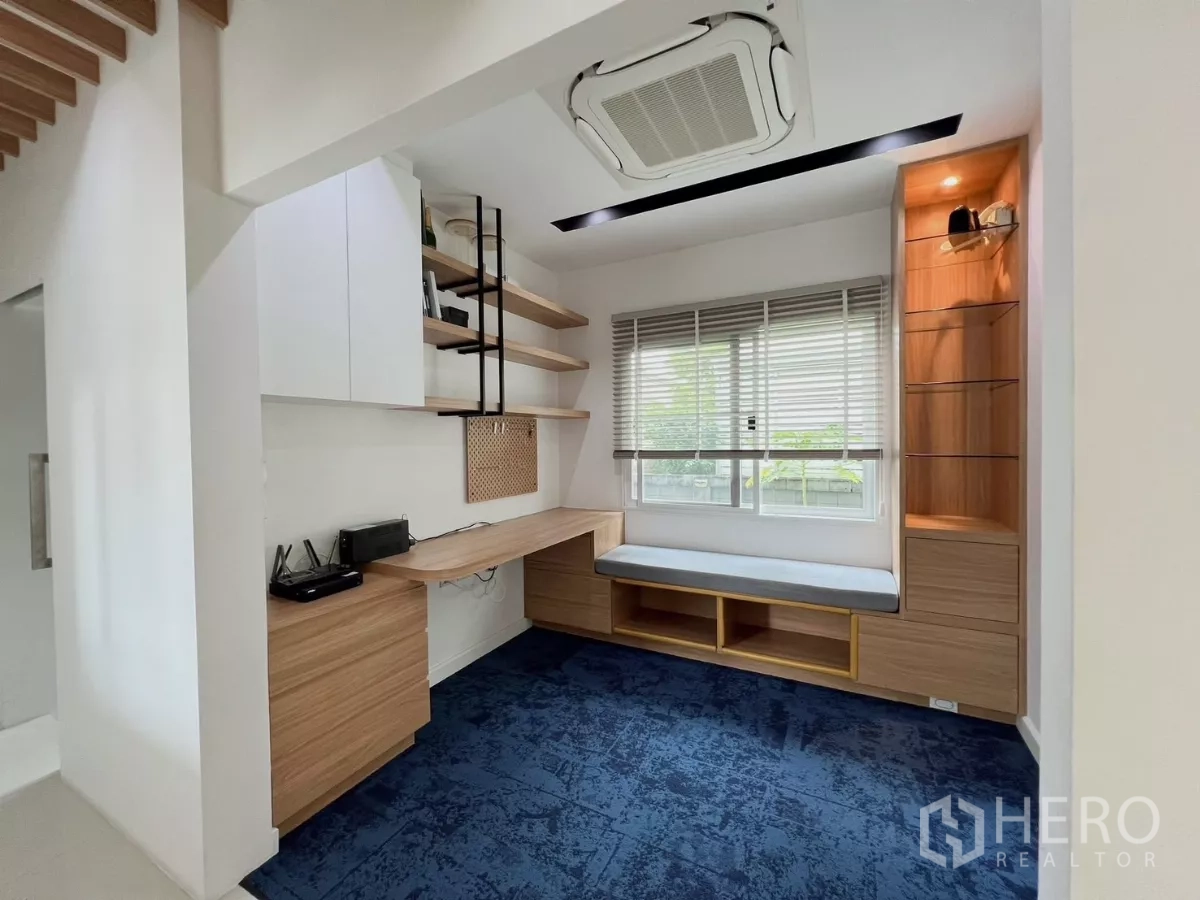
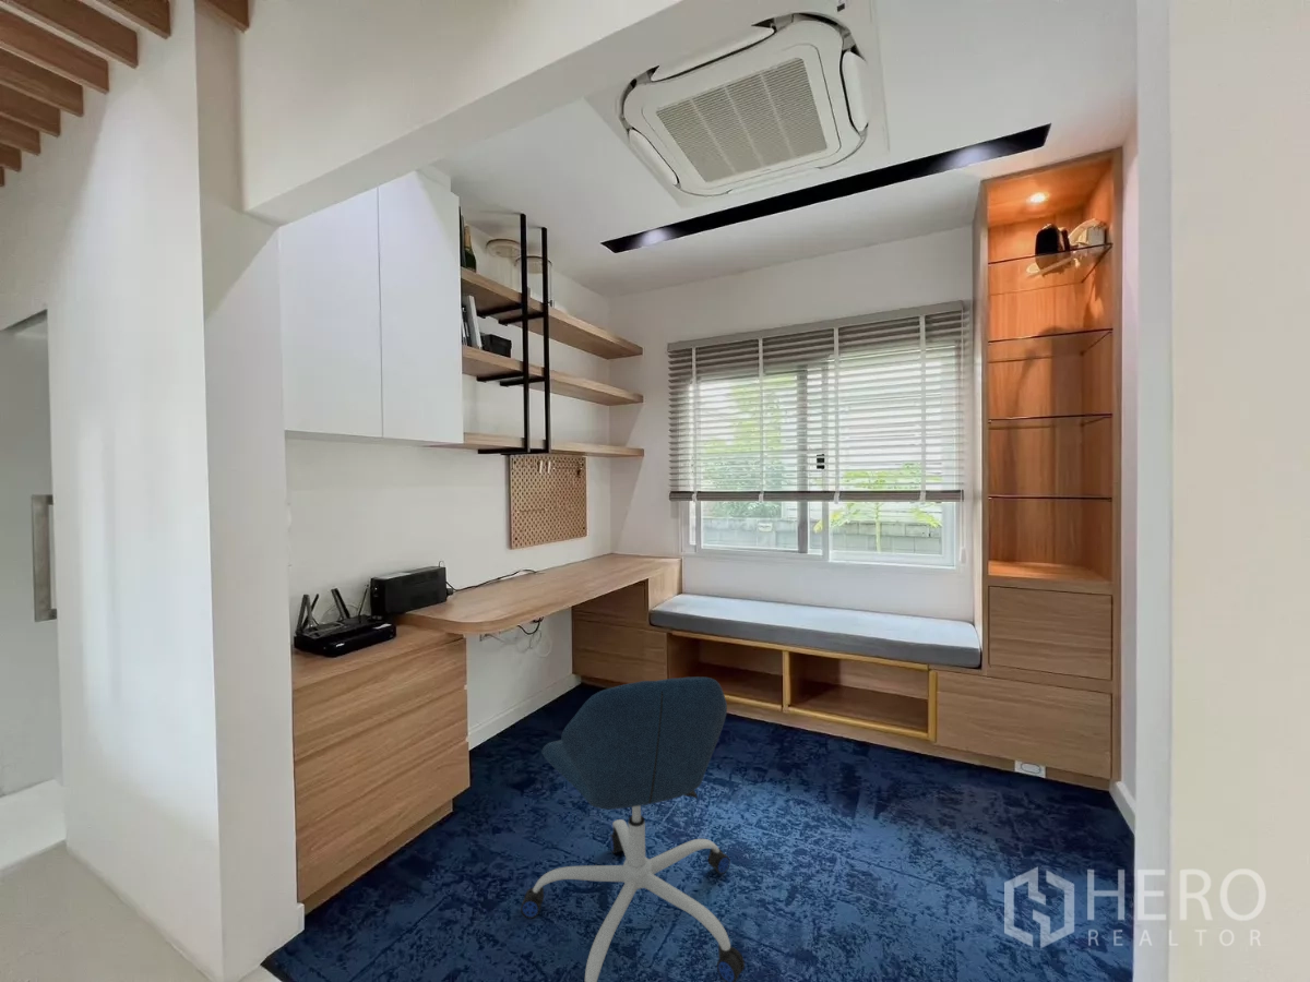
+ office chair [520,676,746,982]
